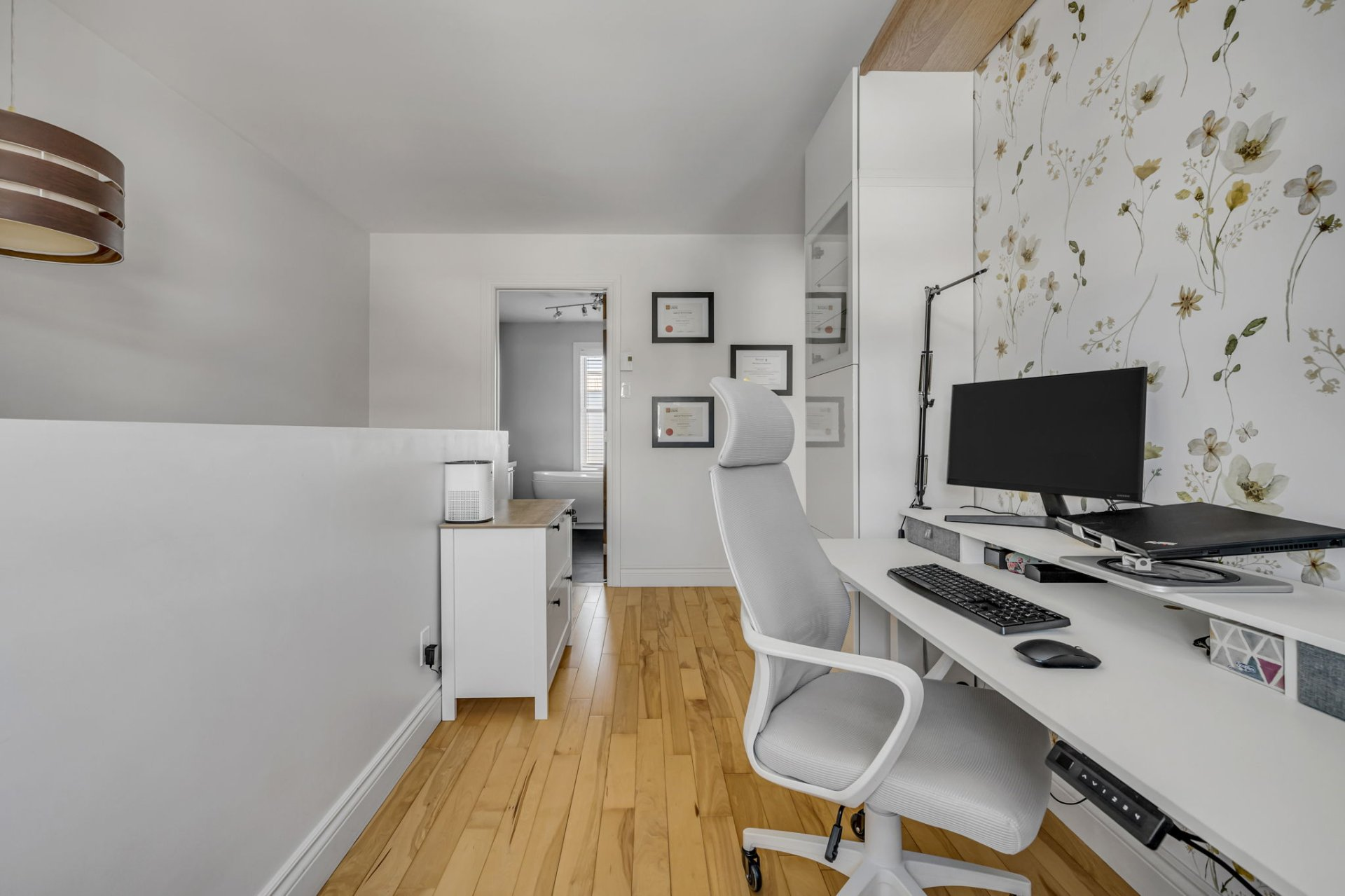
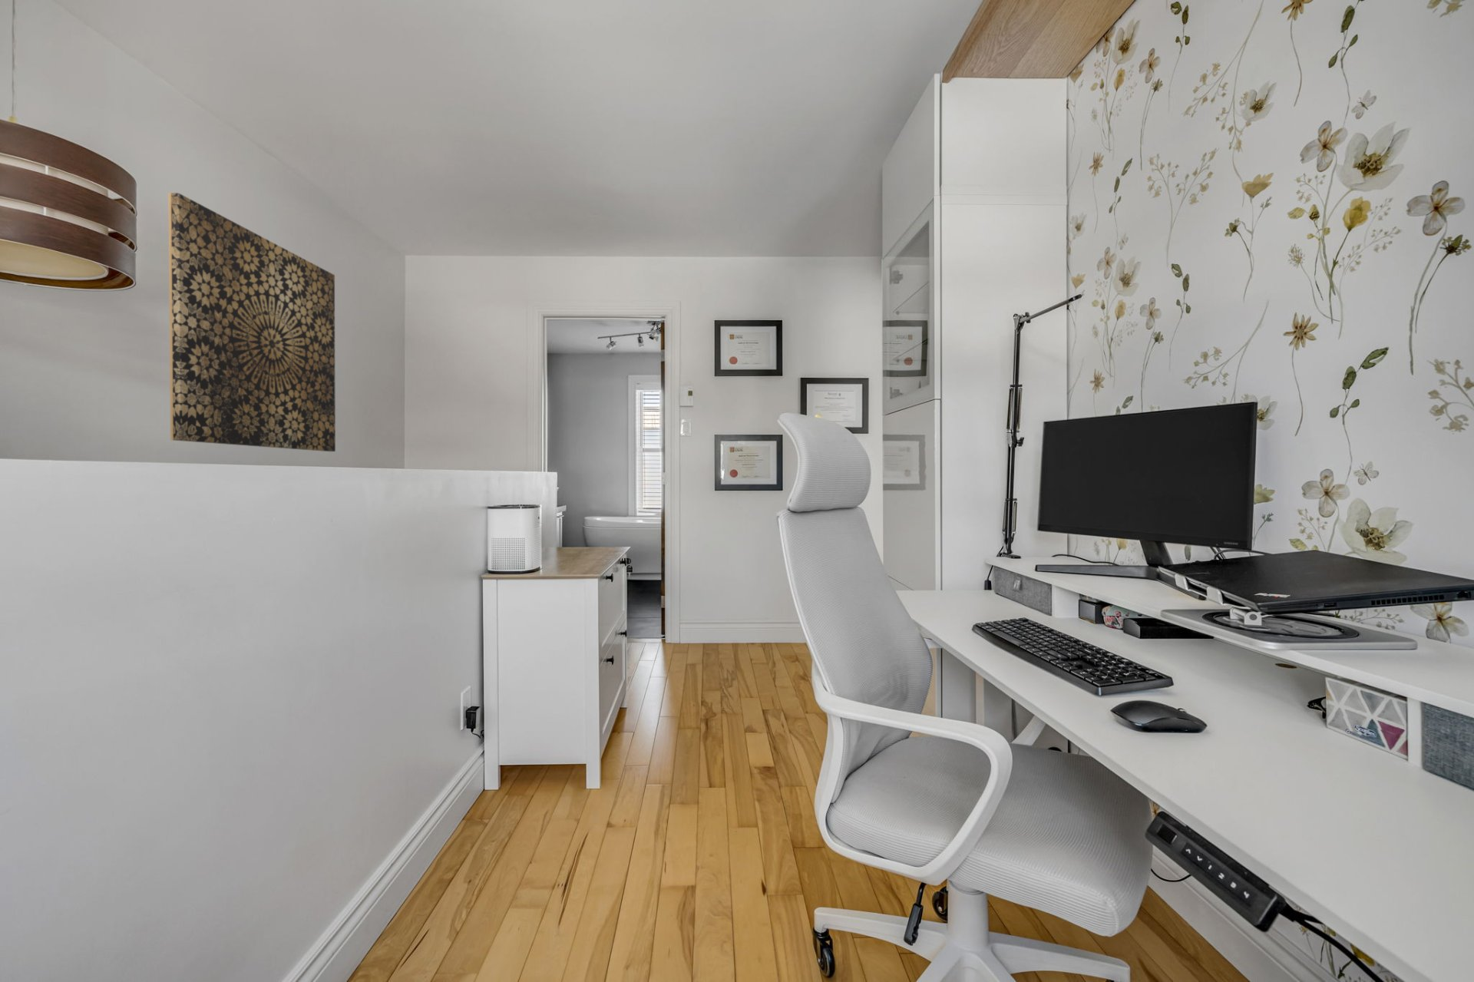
+ wall art [168,192,336,453]
